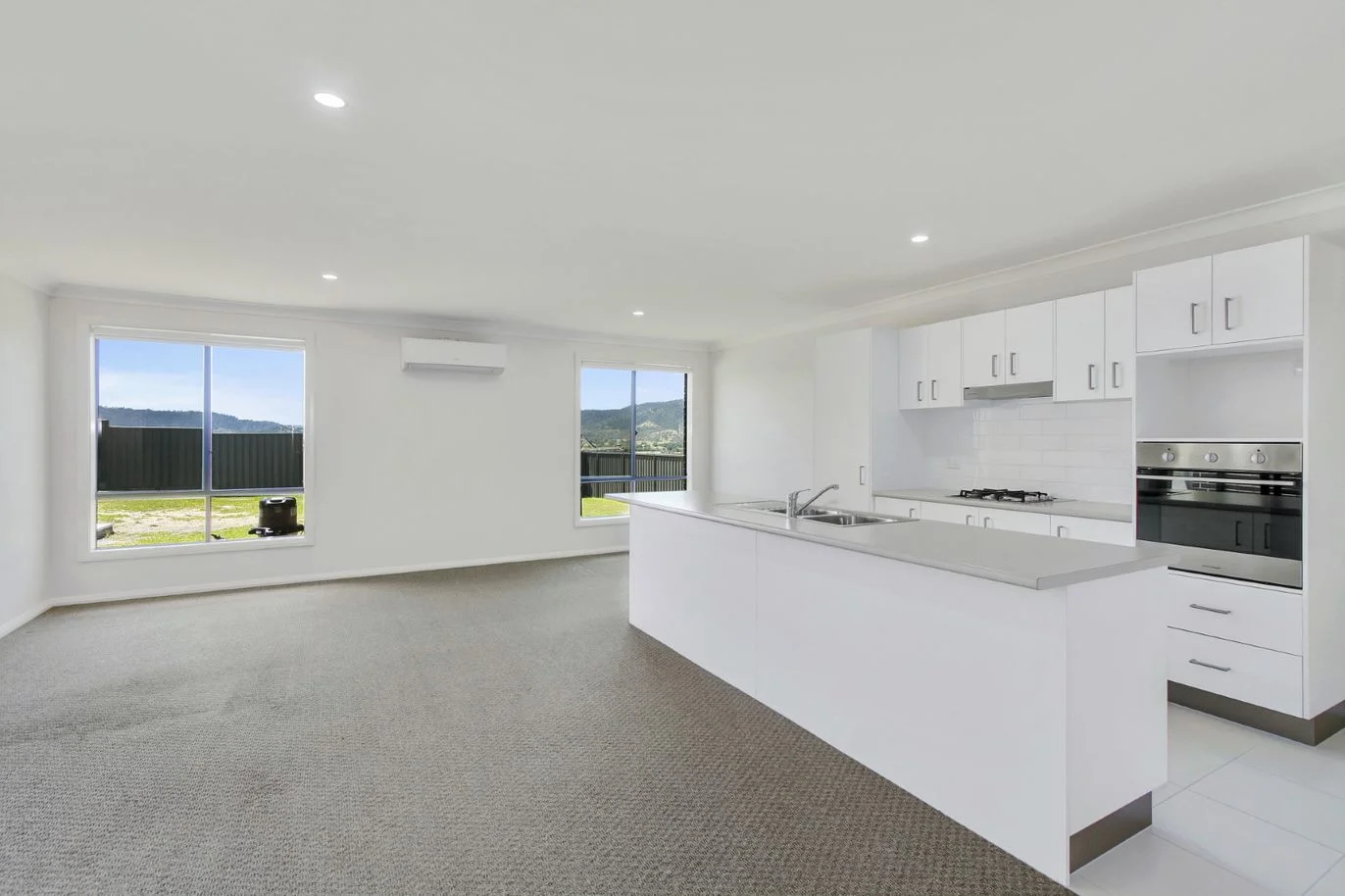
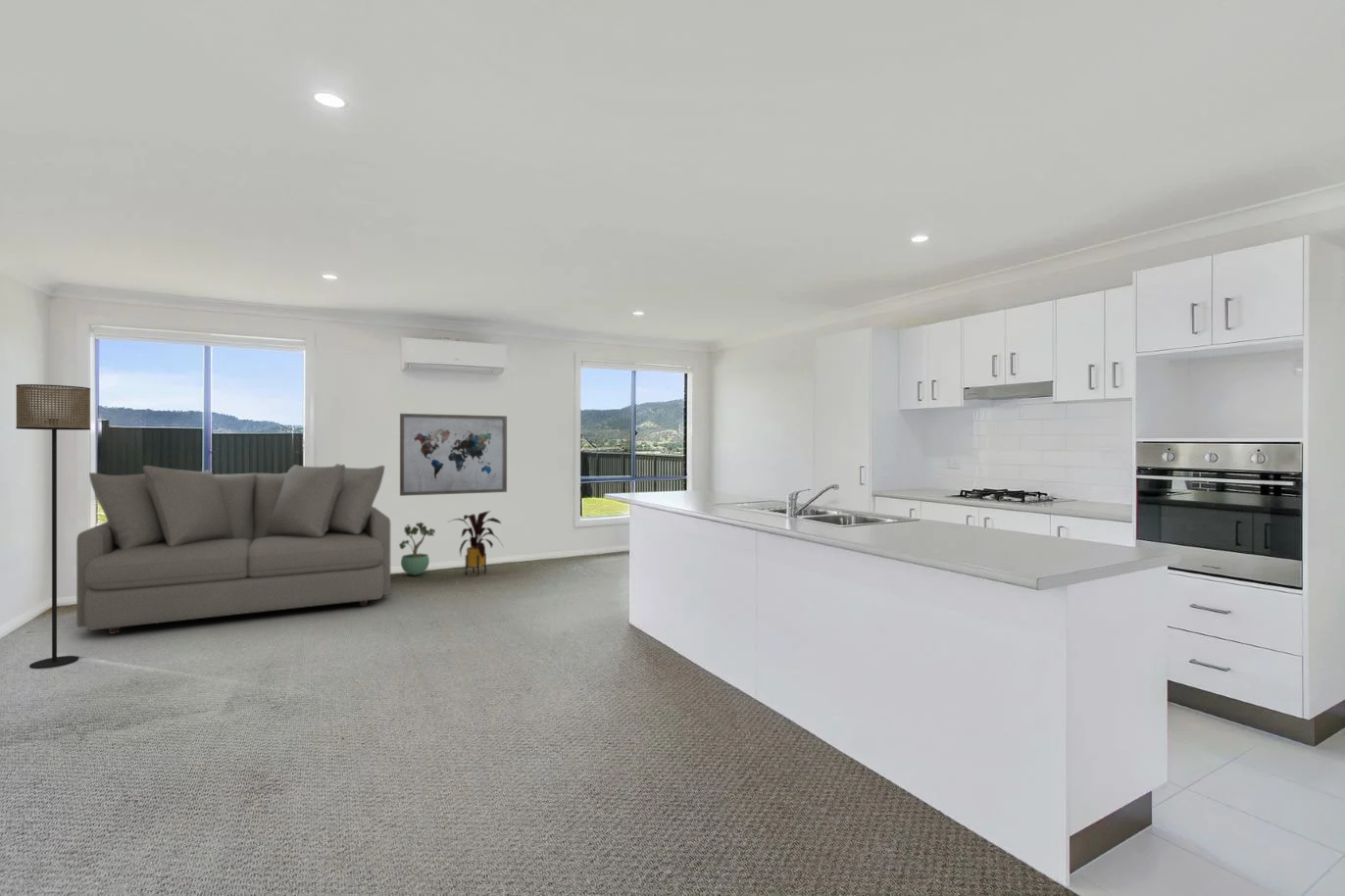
+ house plant [446,510,505,576]
+ sofa [75,463,391,635]
+ floor lamp [15,383,91,670]
+ potted plant [398,521,436,576]
+ wall art [399,413,508,497]
